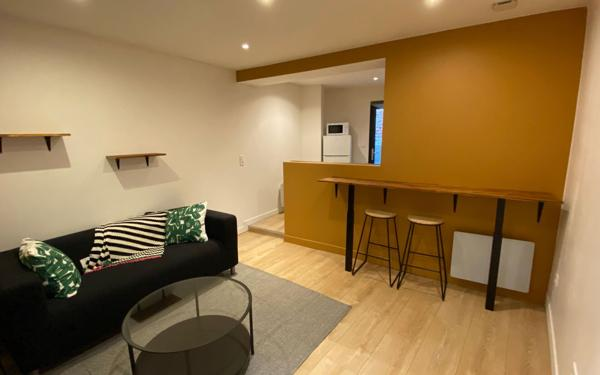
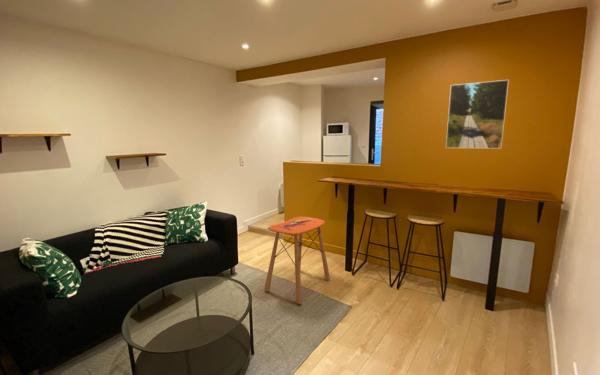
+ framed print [445,79,510,150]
+ side table [263,216,331,305]
